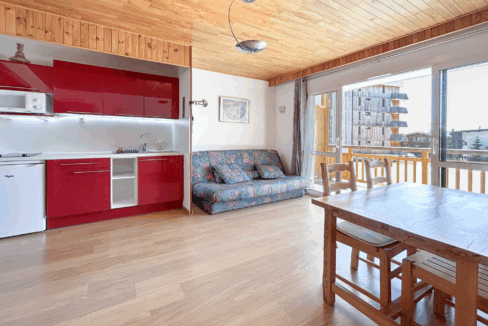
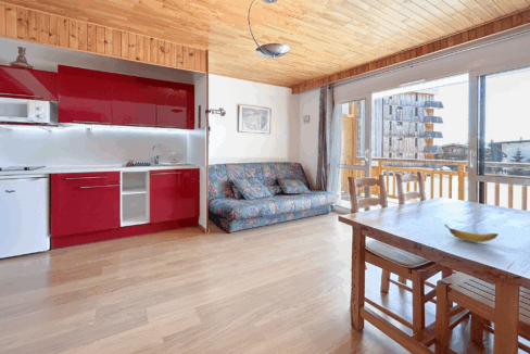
+ banana [443,224,499,243]
